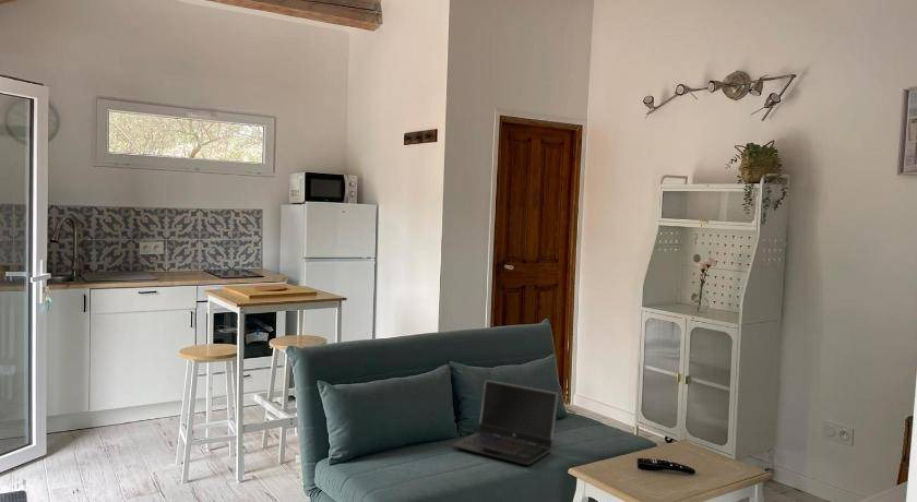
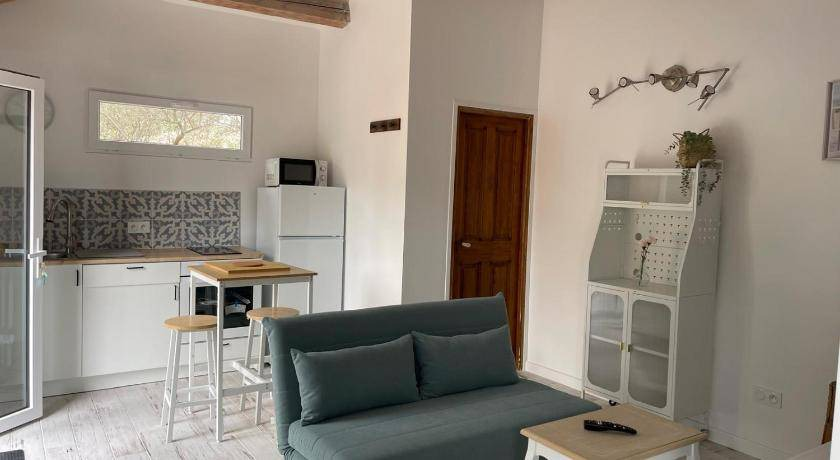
- laptop computer [450,379,559,466]
